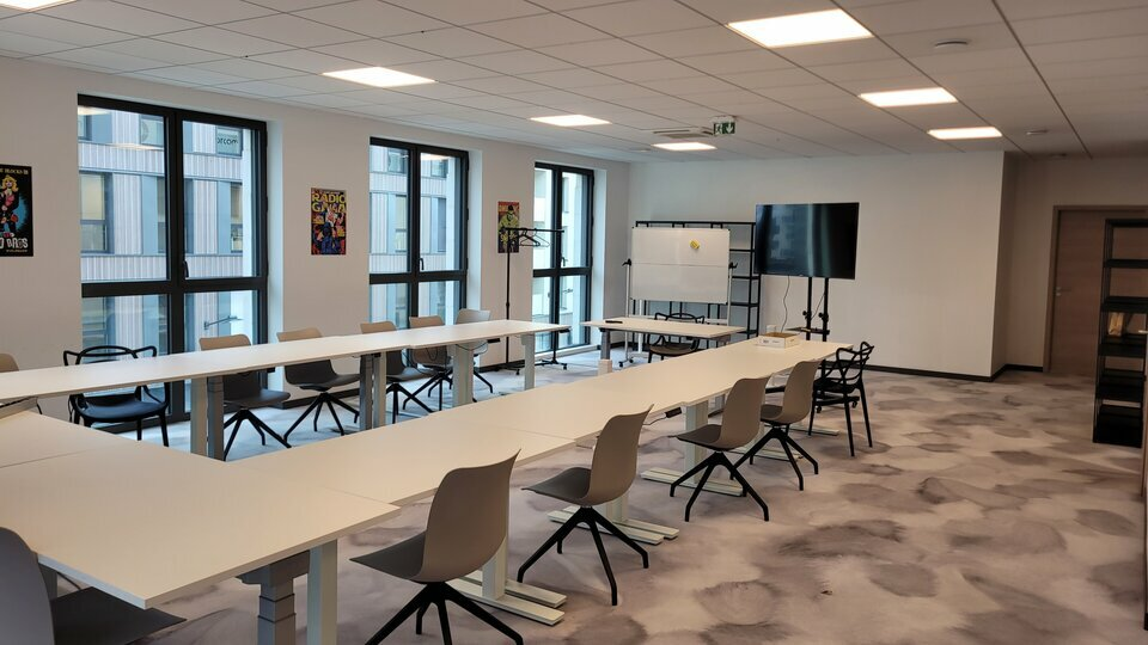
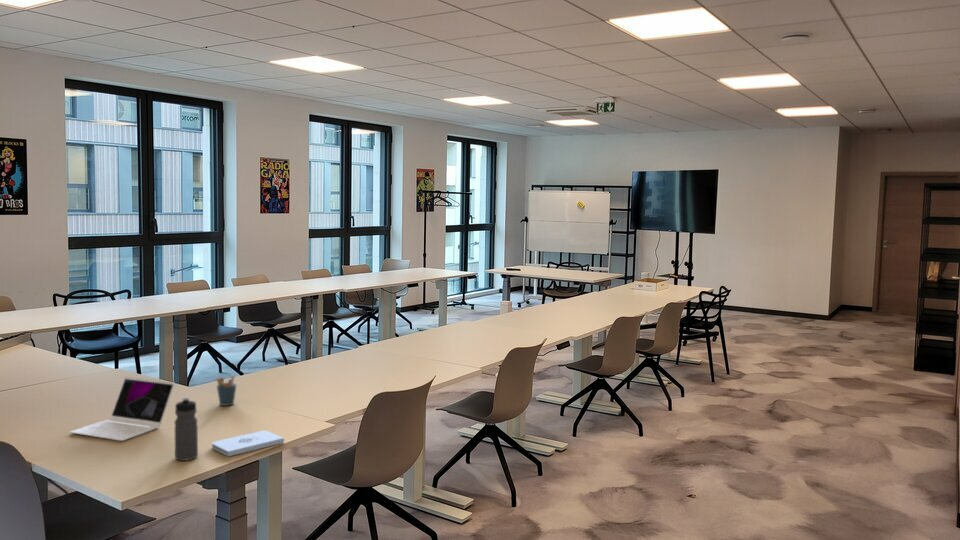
+ notepad [211,430,285,457]
+ water bottle [173,397,199,462]
+ laptop [69,376,176,442]
+ pen holder [216,375,238,407]
